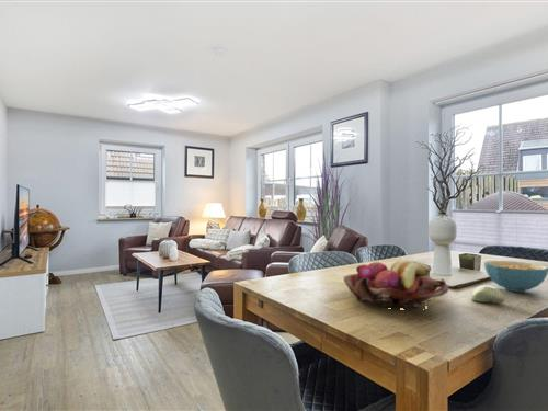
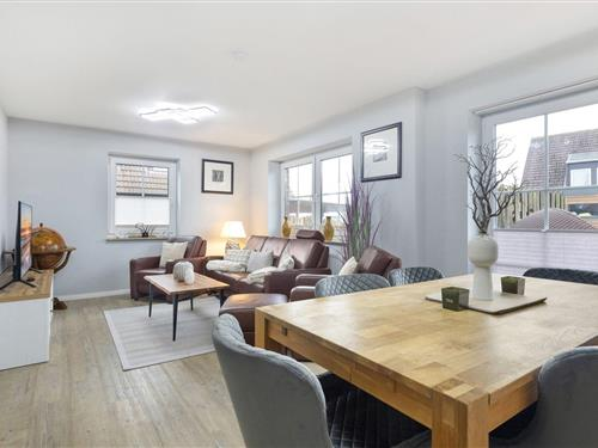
- decorative egg [470,284,506,305]
- cereal bowl [483,260,548,293]
- fruit basket [343,259,449,311]
